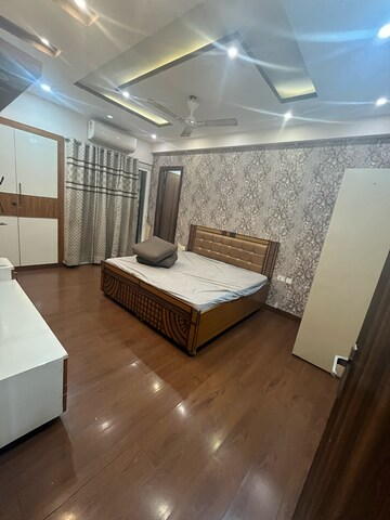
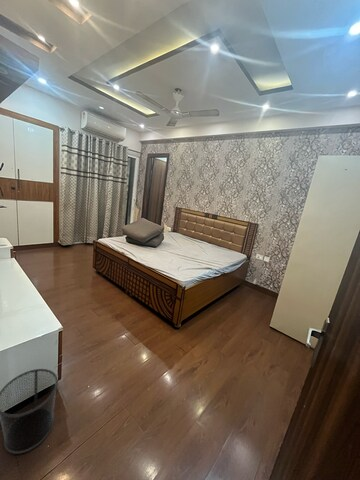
+ waste bin [0,368,59,455]
